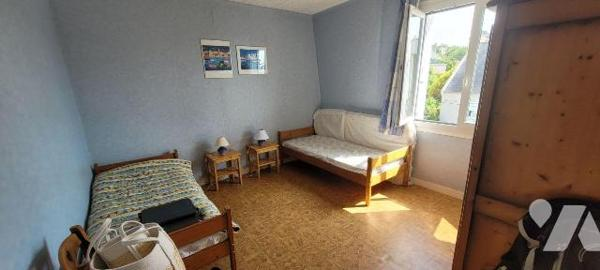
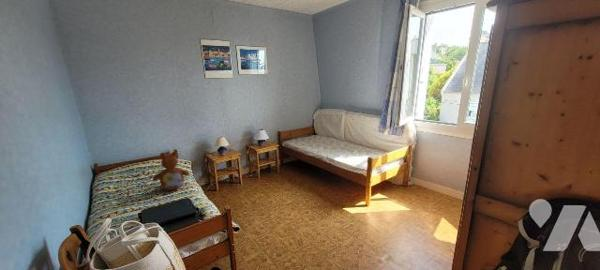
+ teddy bear [152,150,190,191]
